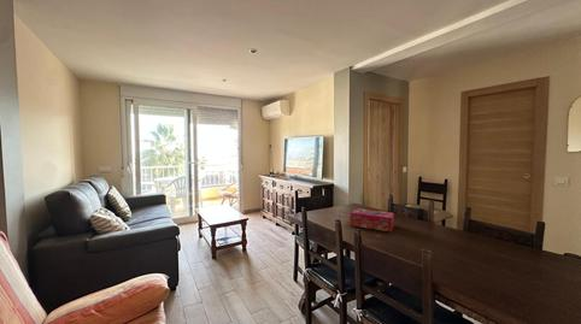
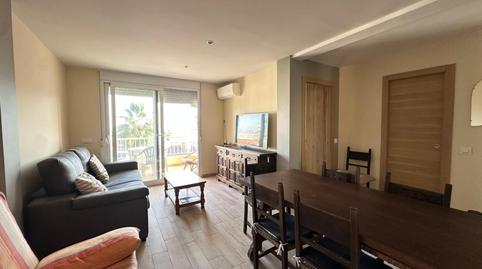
- tissue box [350,207,395,232]
